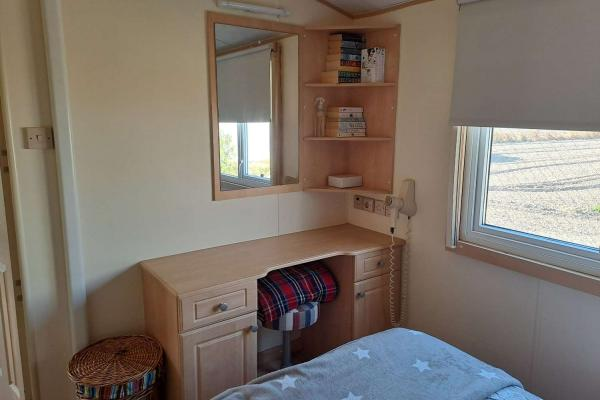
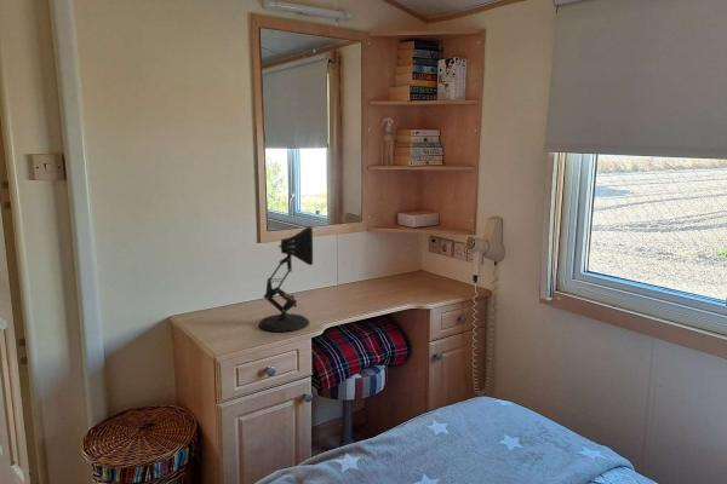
+ desk lamp [258,225,314,333]
